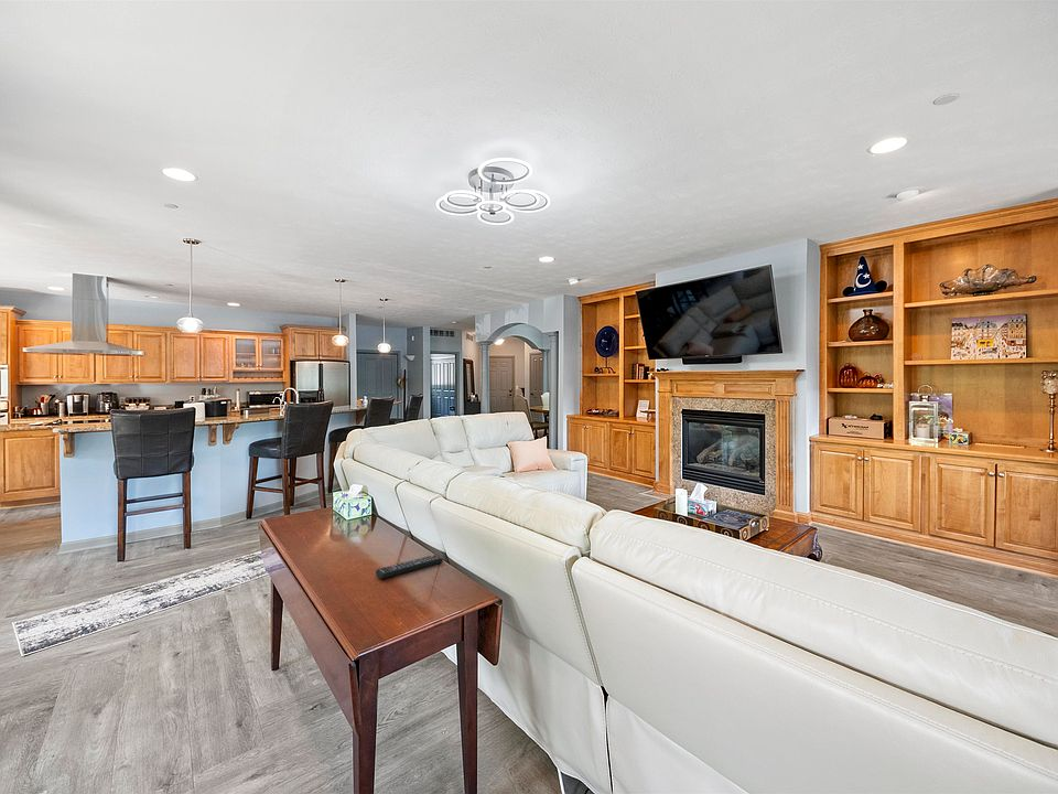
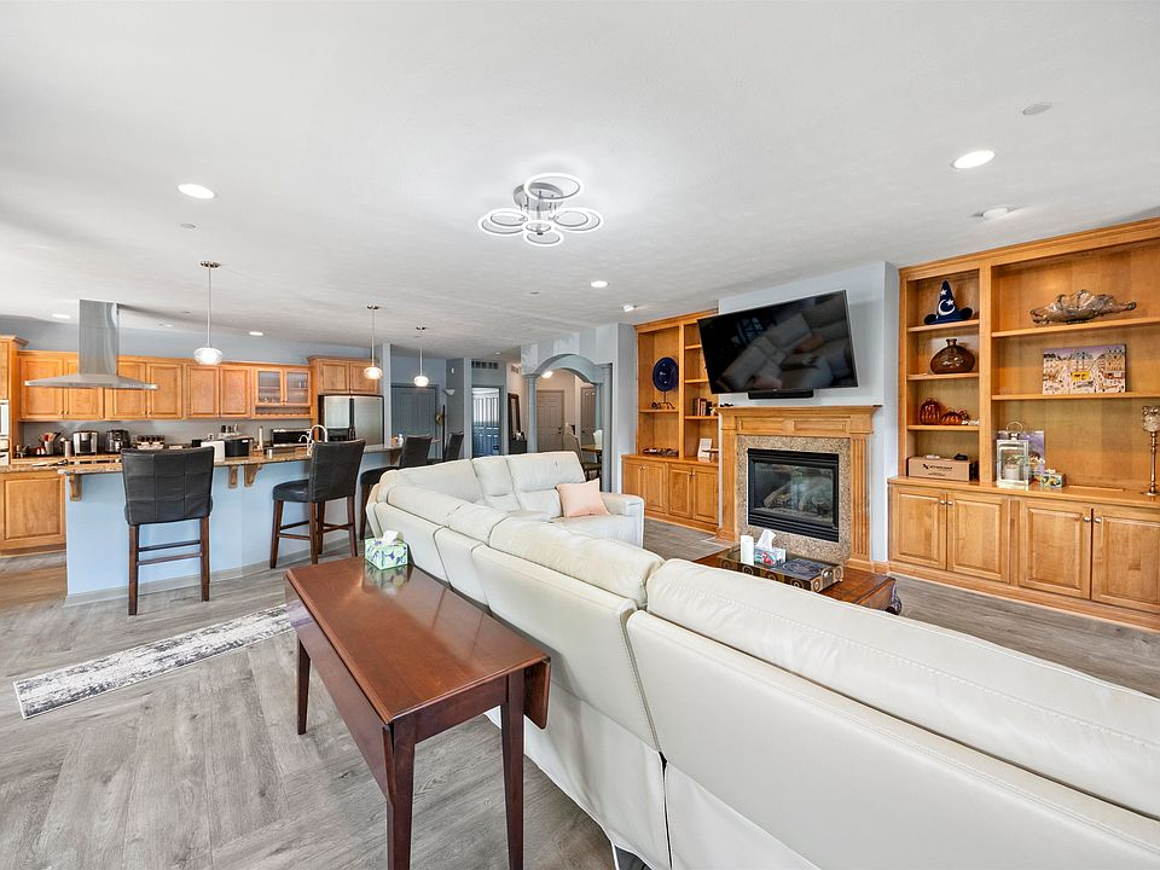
- remote control [375,554,444,580]
